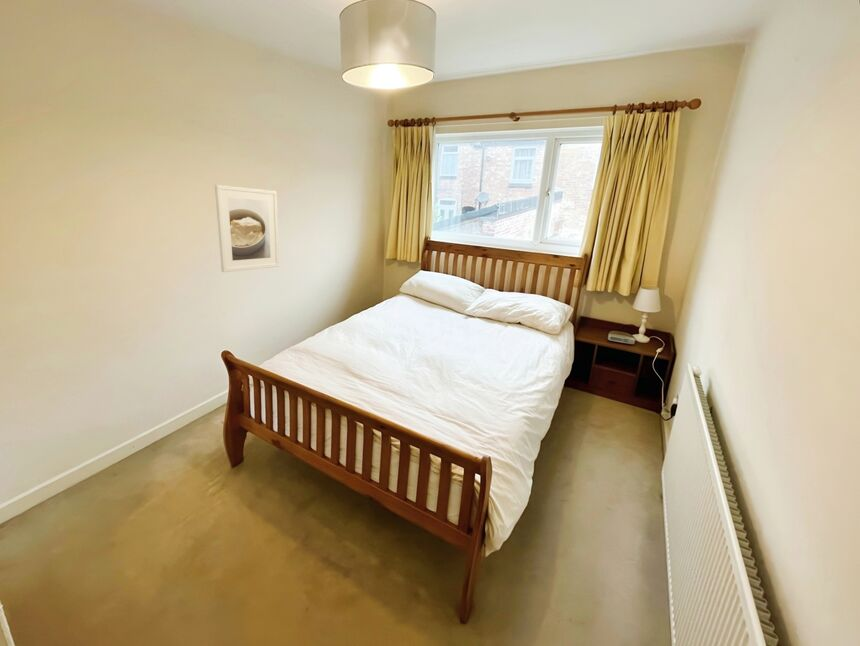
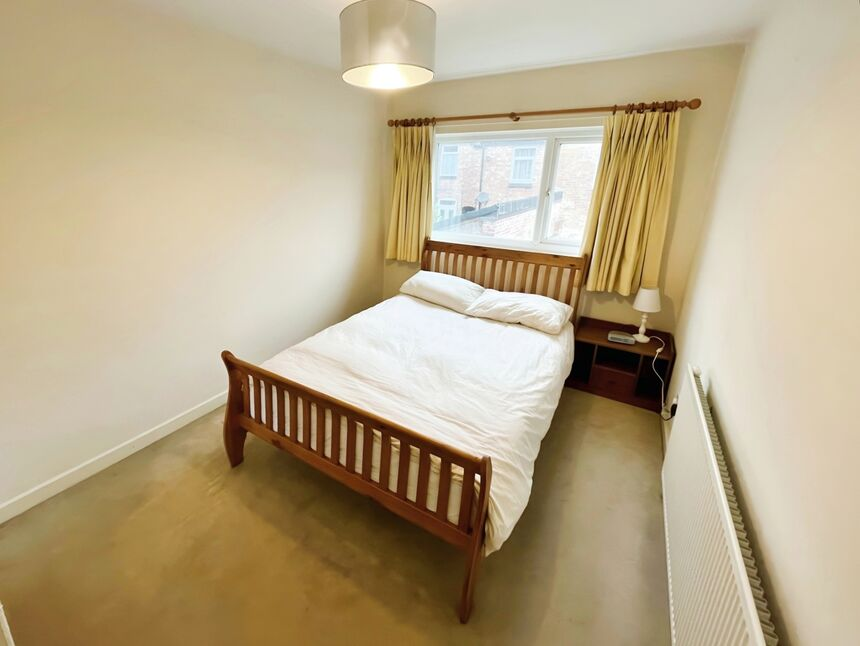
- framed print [214,184,280,273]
